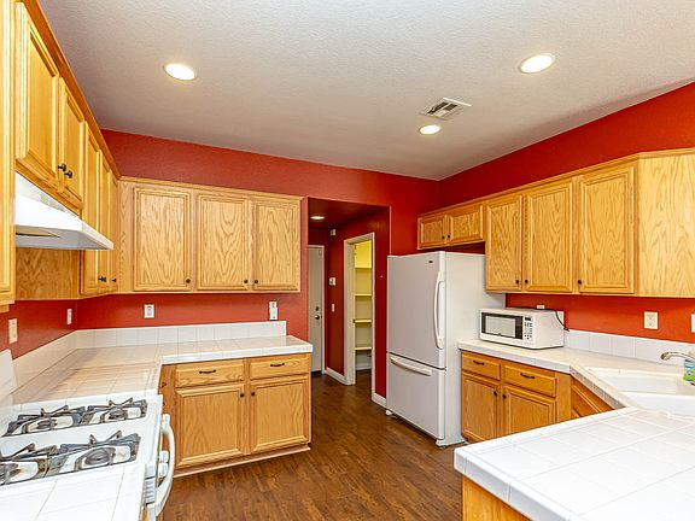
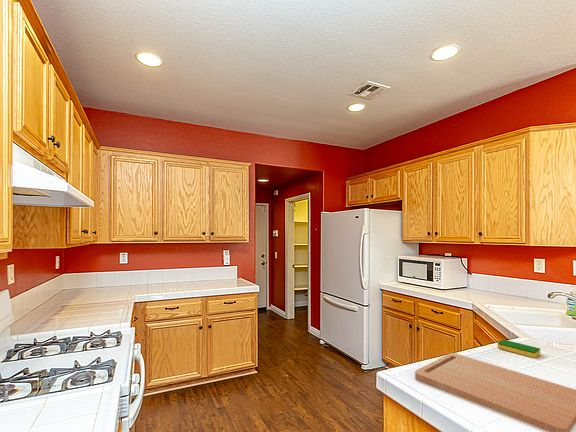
+ dish sponge [497,339,541,359]
+ cutting board [414,352,576,432]
